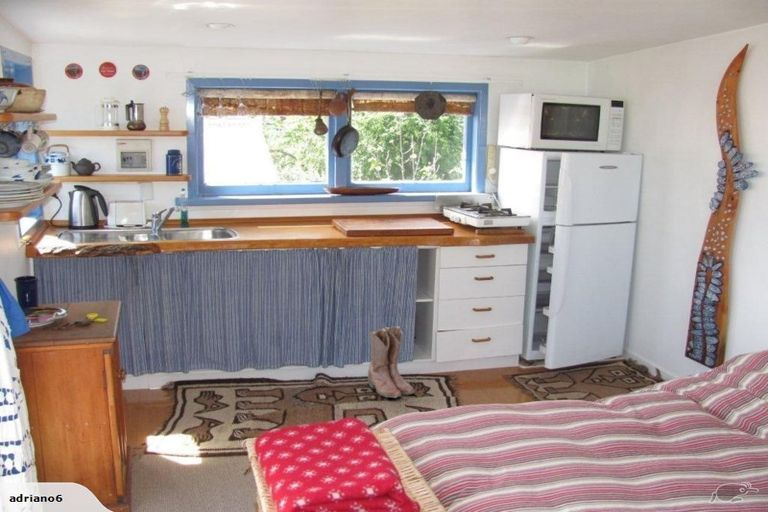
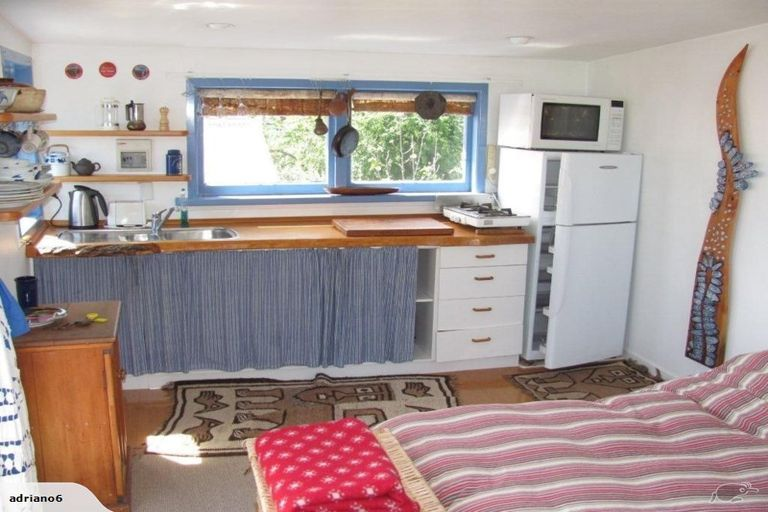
- boots [367,325,416,399]
